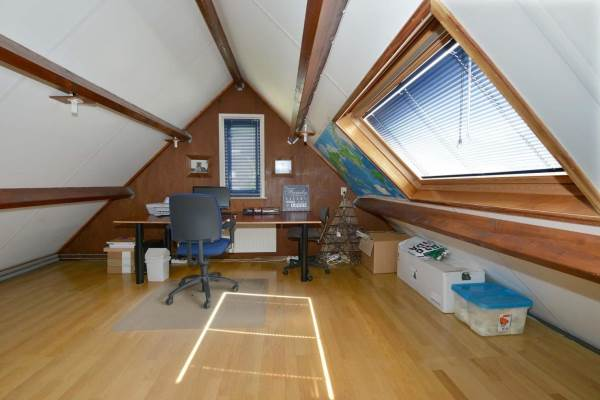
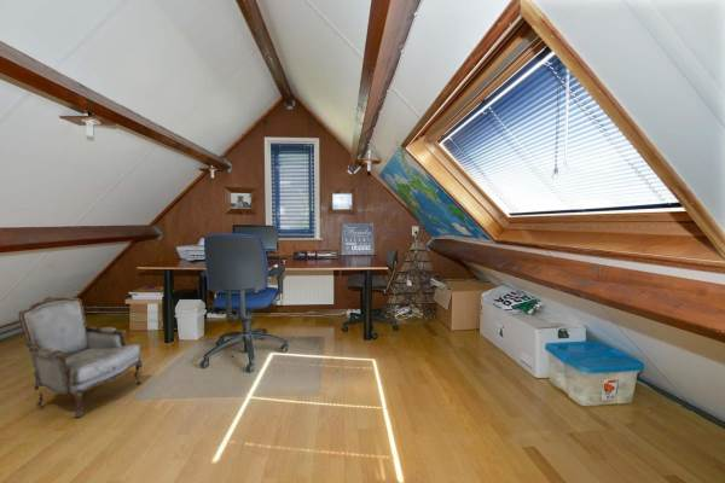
+ armchair [17,296,144,419]
